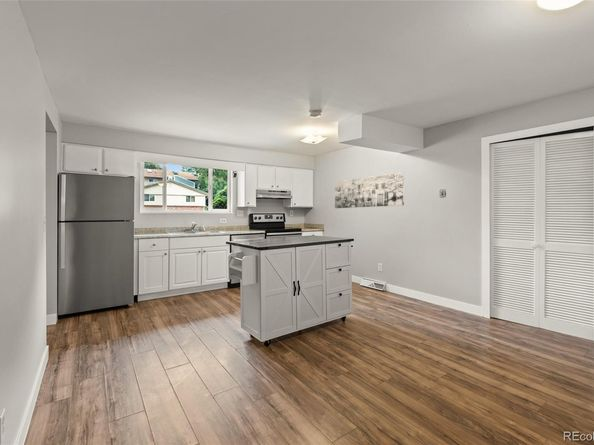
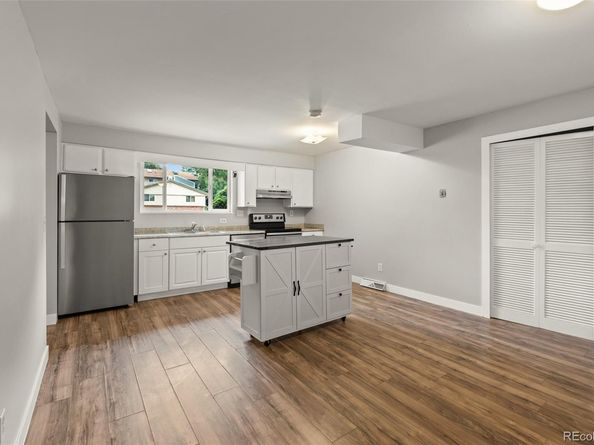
- wall art [334,171,405,209]
